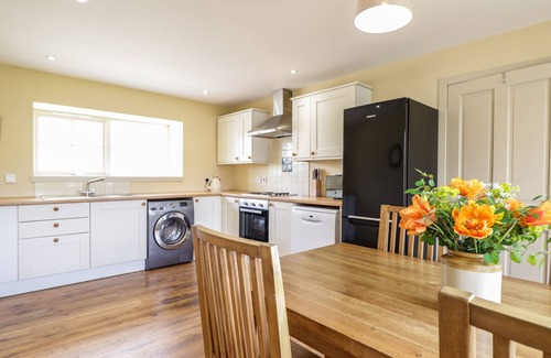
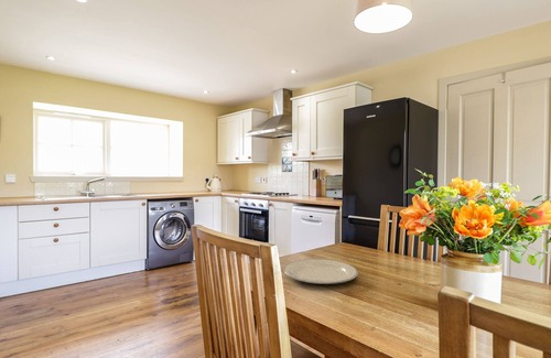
+ chinaware [282,258,359,285]
